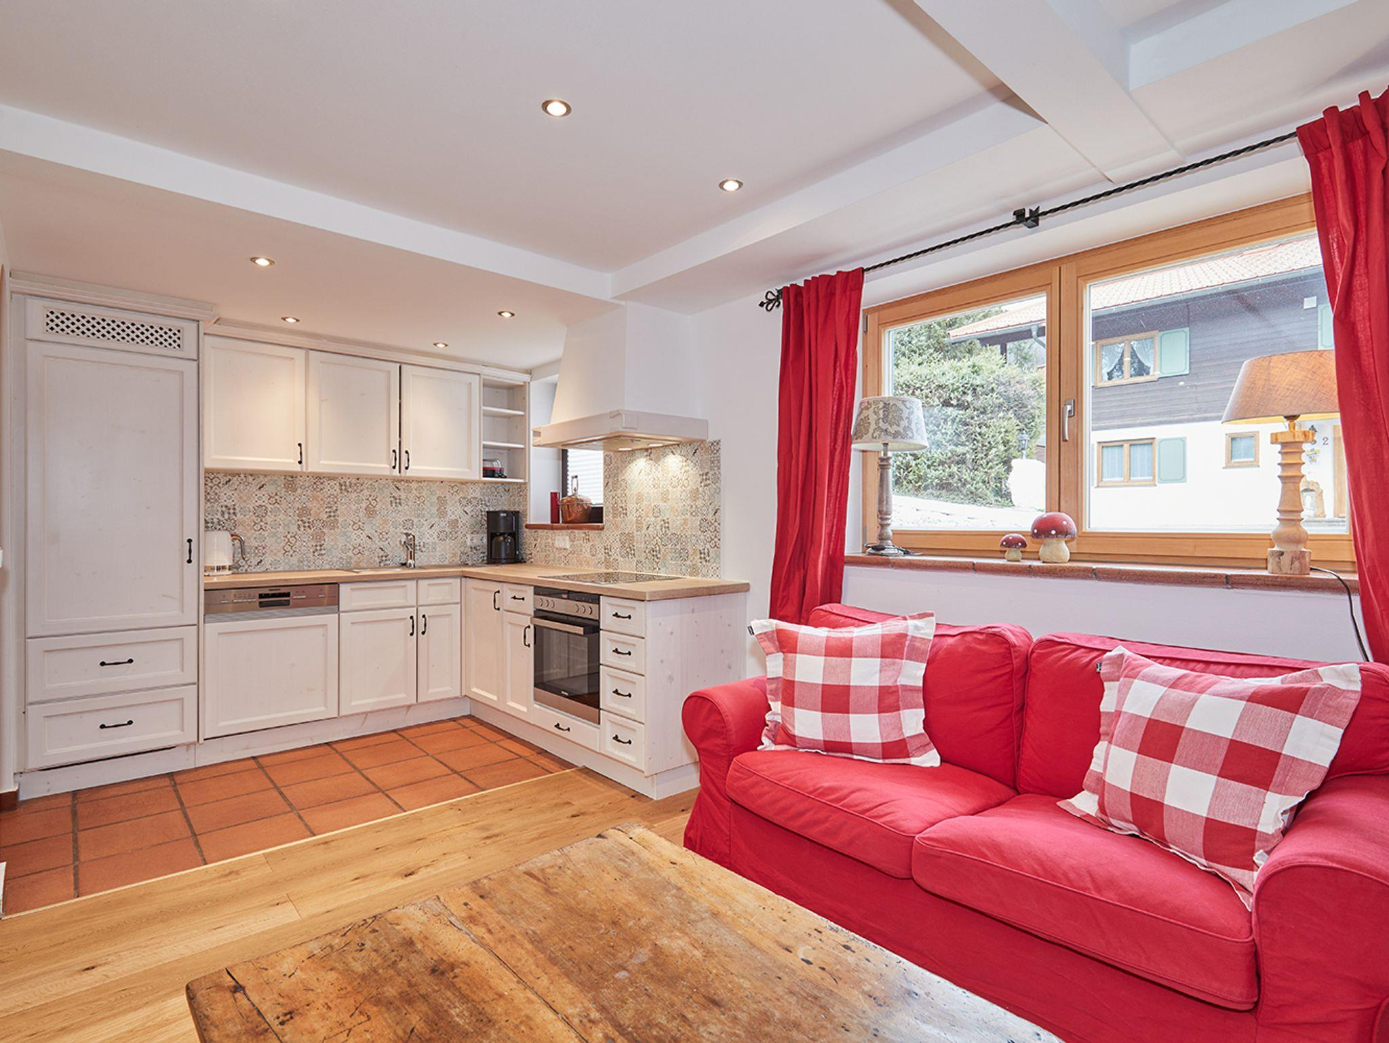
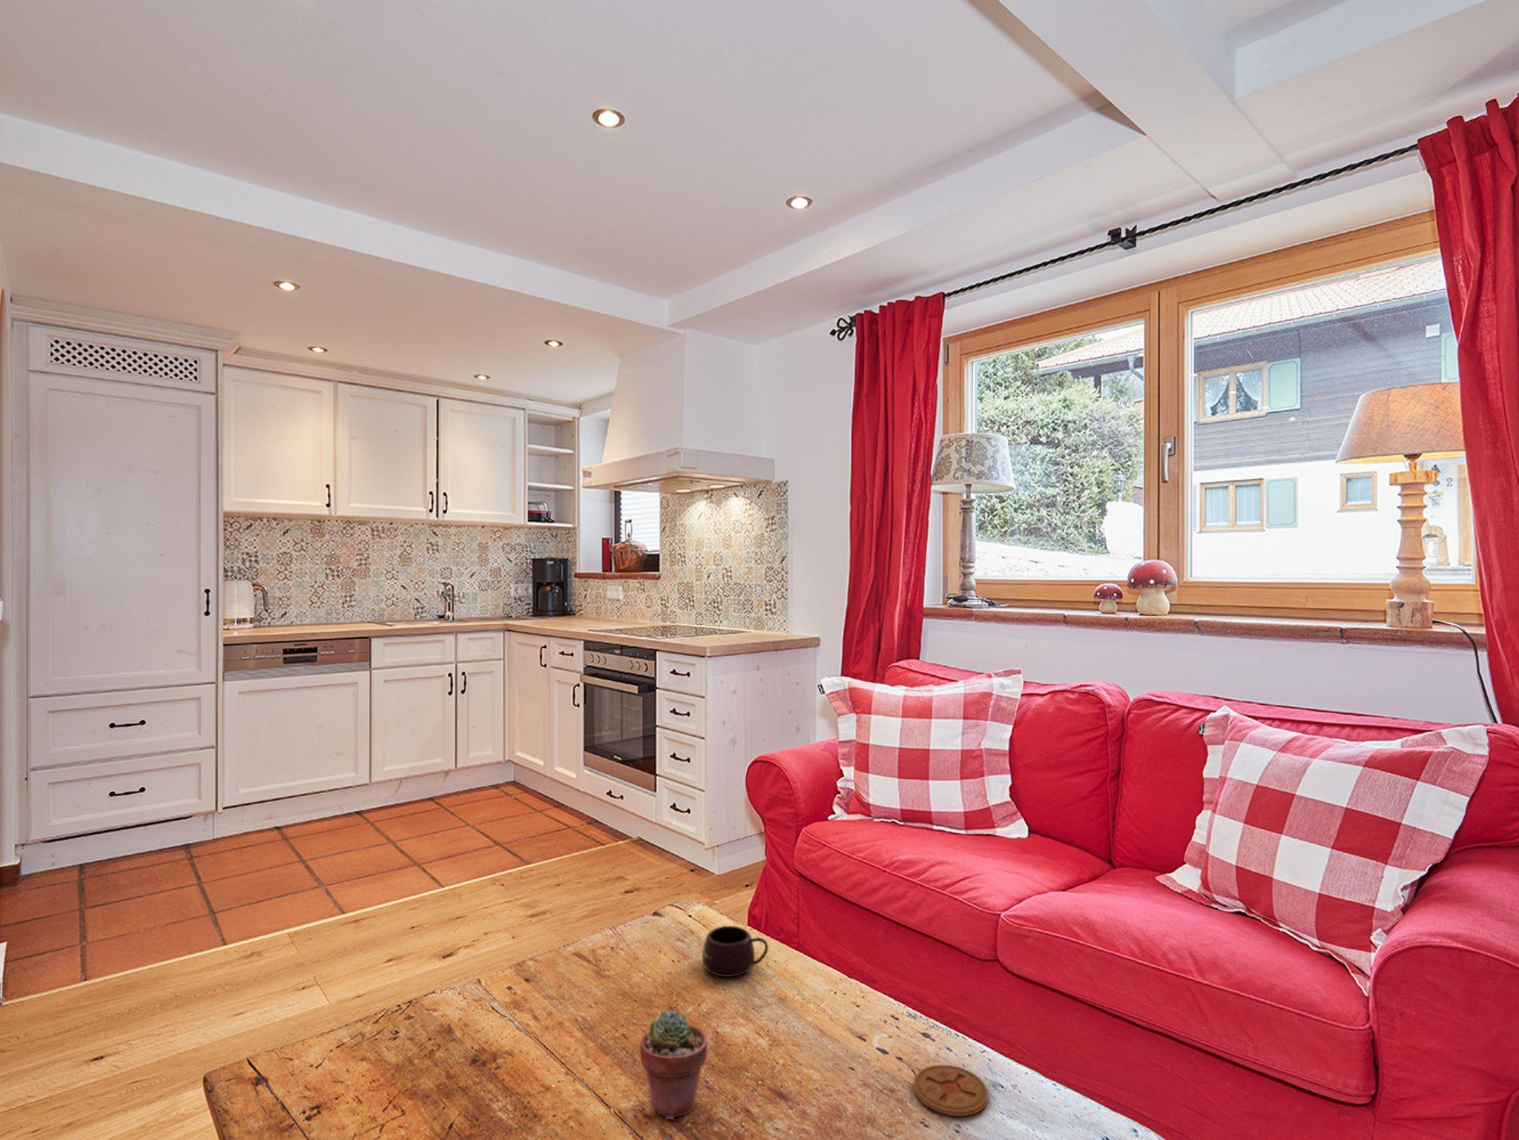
+ mug [702,924,769,977]
+ potted succulent [640,1008,708,1120]
+ coaster [913,1065,990,1117]
